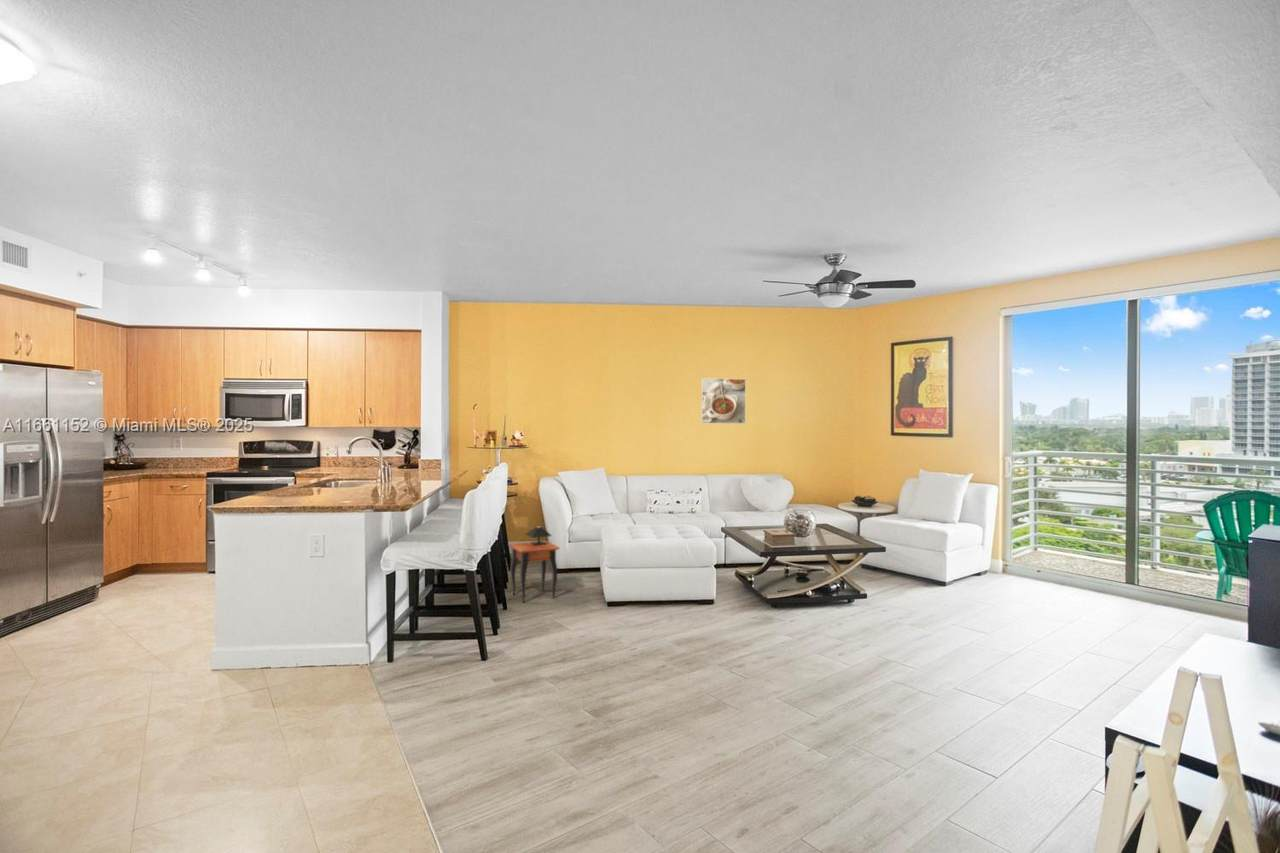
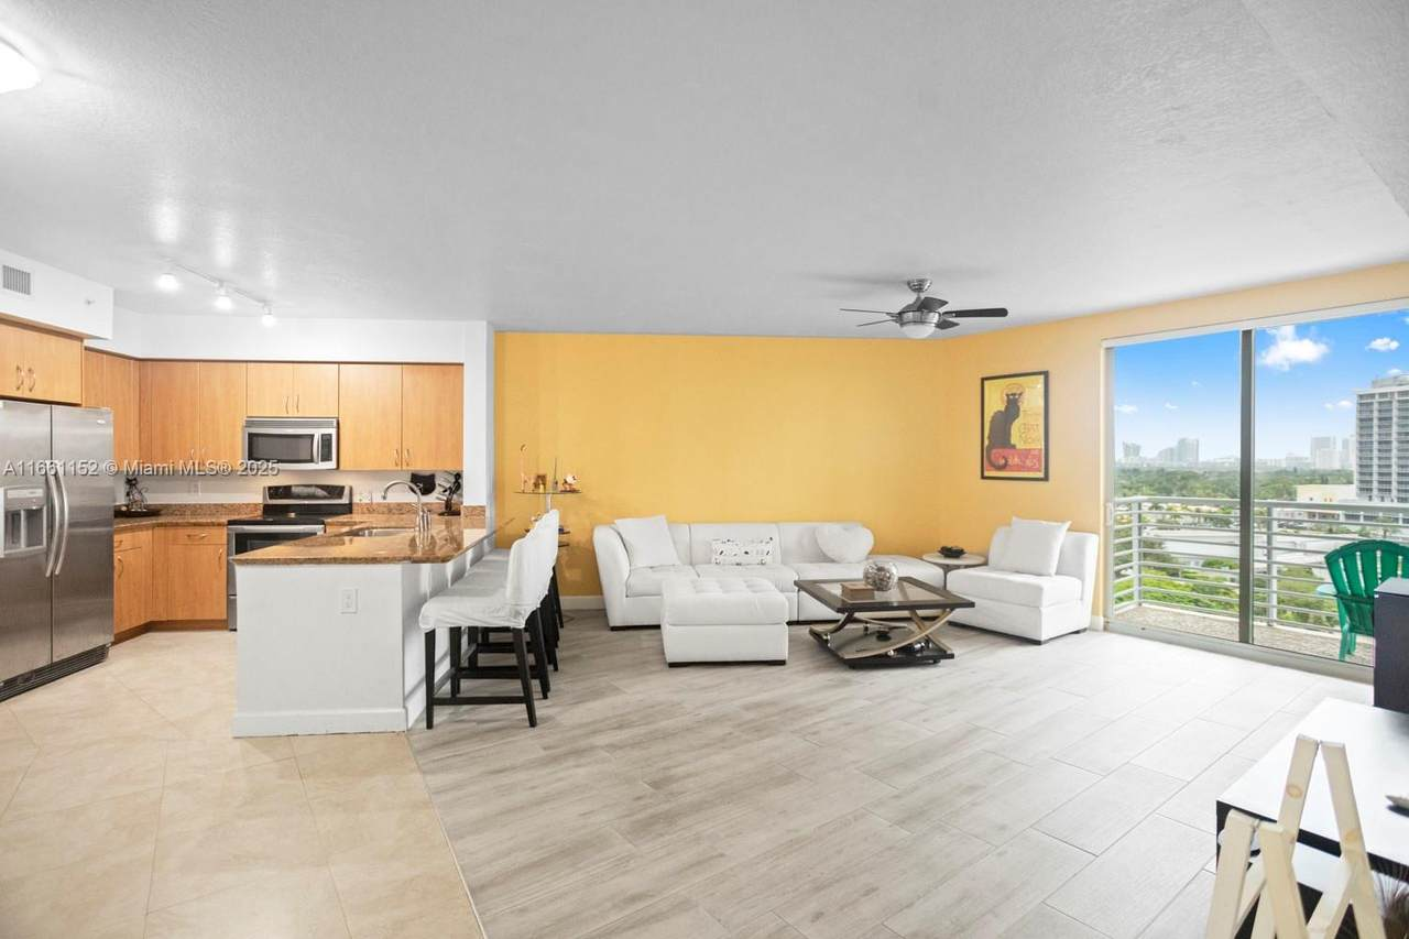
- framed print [700,377,747,425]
- side table [507,525,561,603]
